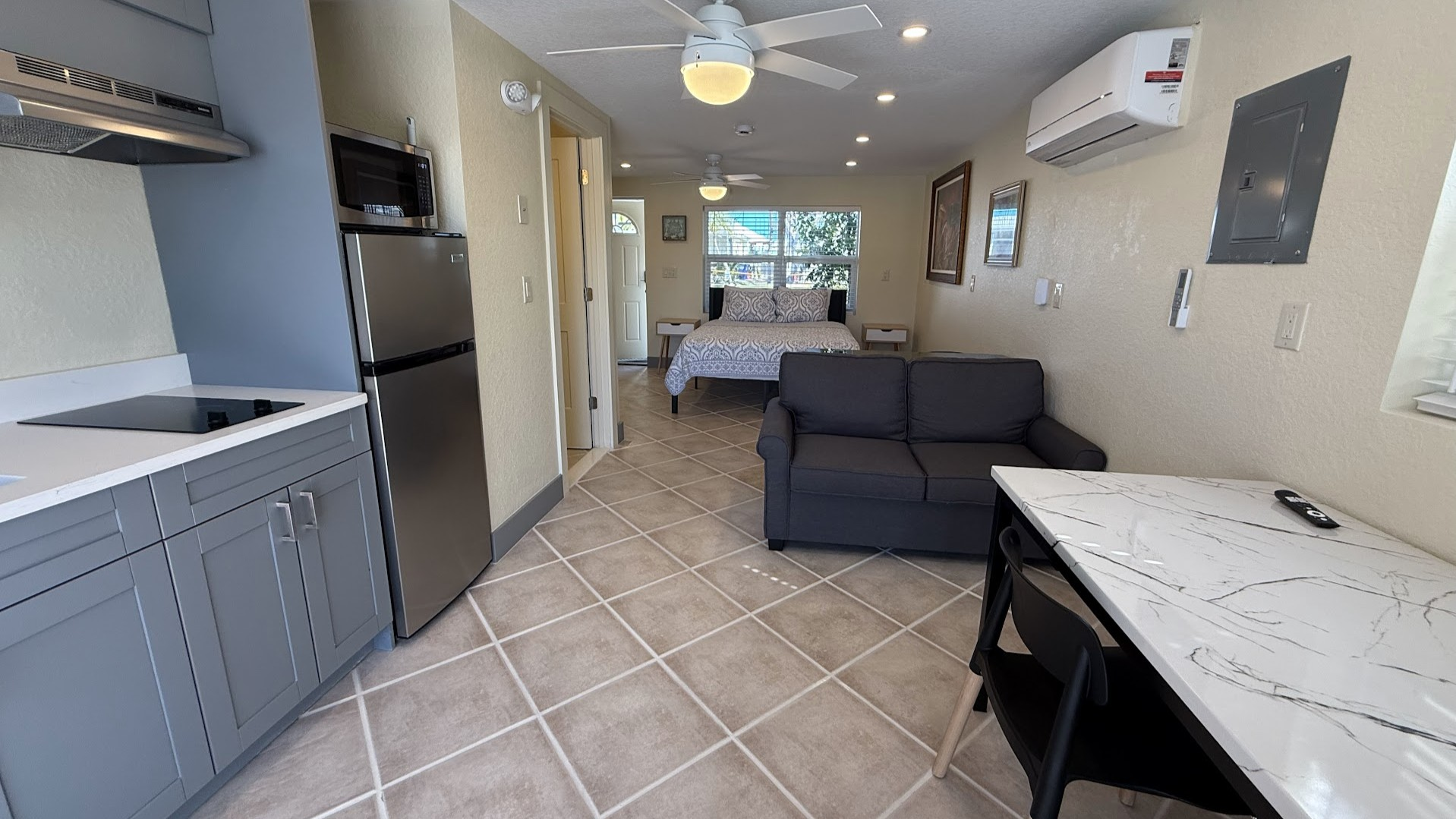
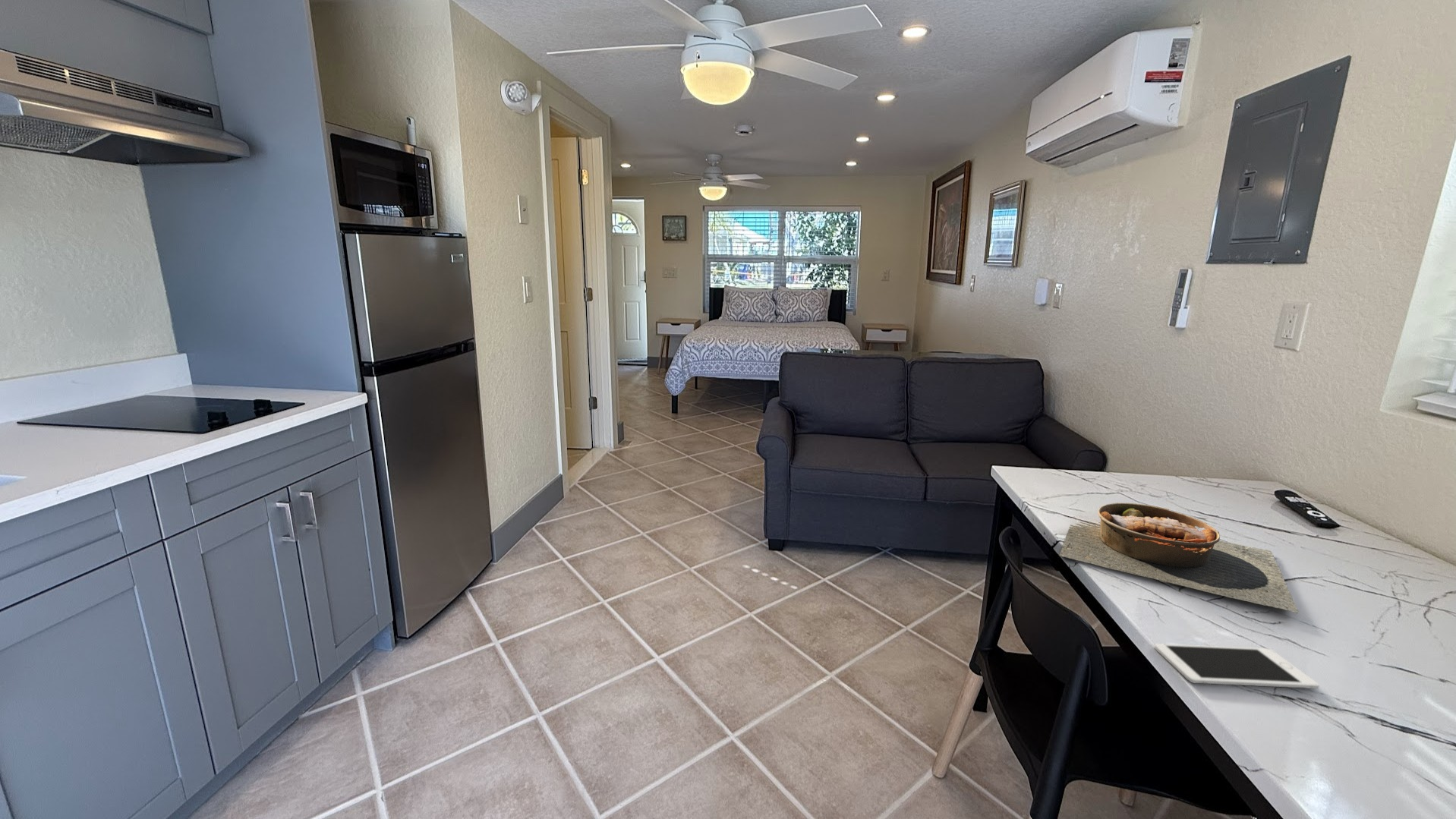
+ bowl [1059,502,1300,614]
+ cell phone [1154,643,1320,689]
